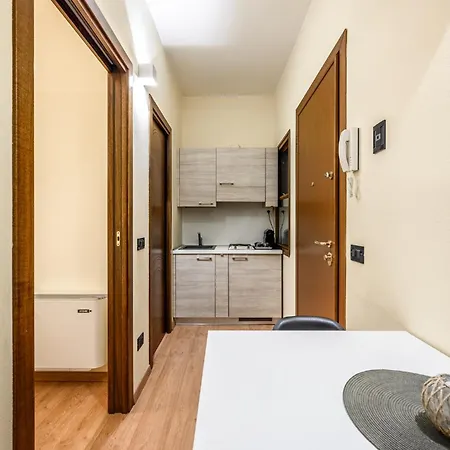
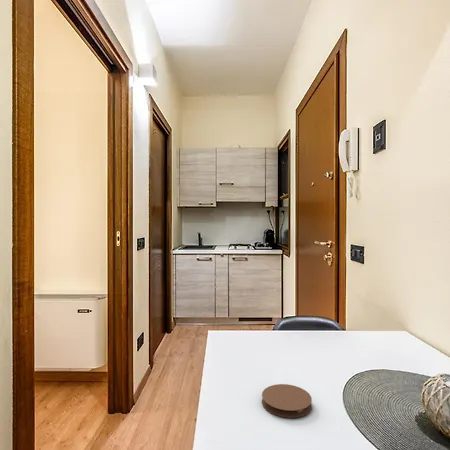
+ coaster [261,383,313,419]
